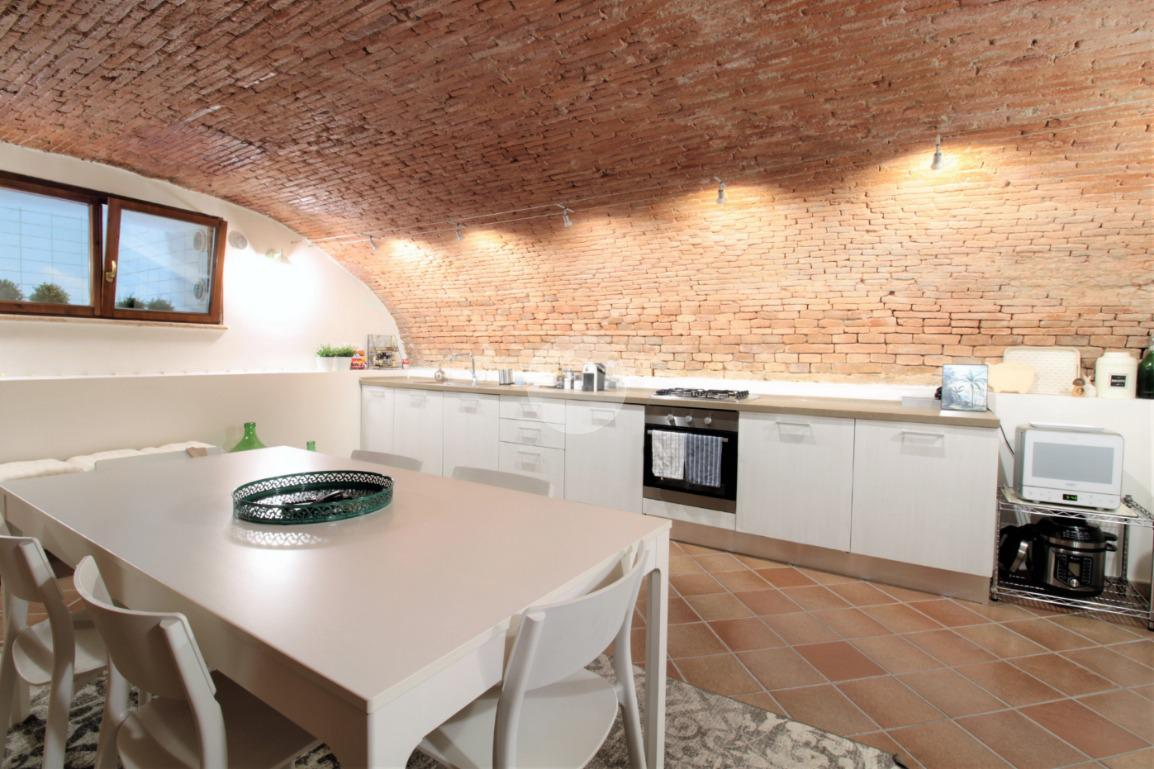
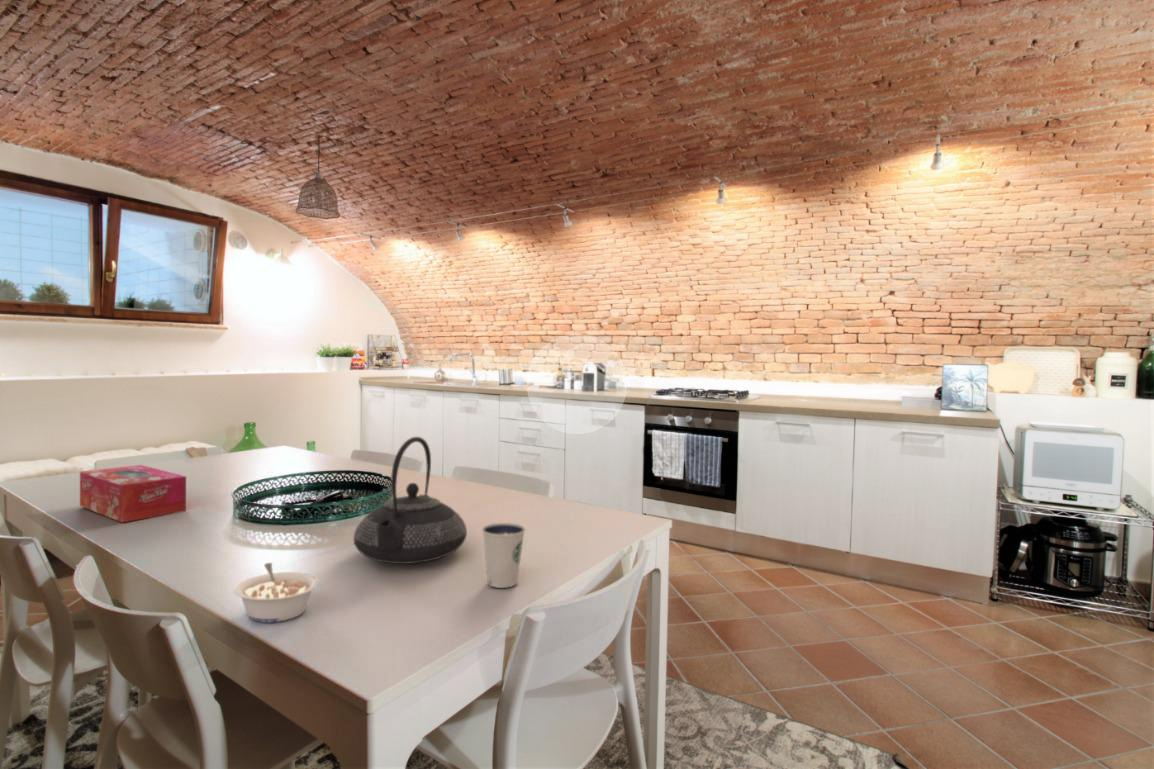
+ pendant lamp [295,136,341,220]
+ dixie cup [481,522,526,589]
+ tissue box [79,464,187,524]
+ legume [233,562,320,623]
+ teapot [353,436,468,565]
